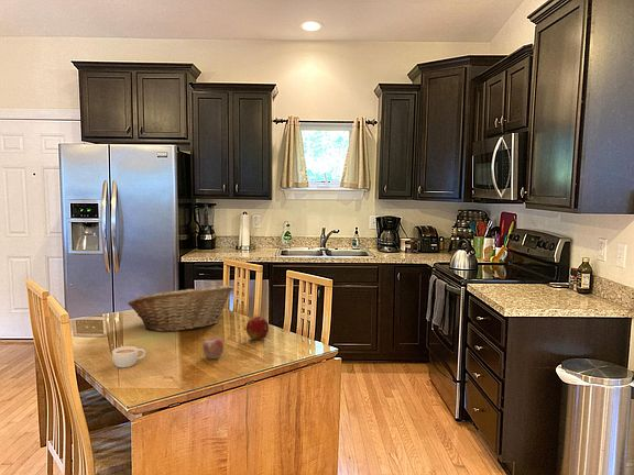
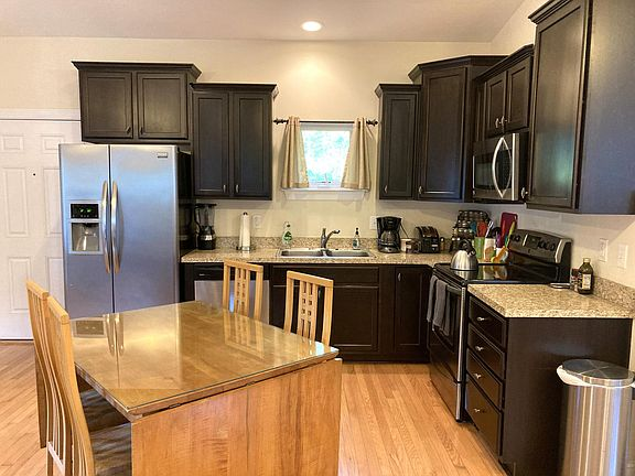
- fruit [244,316,270,341]
- fruit basket [127,284,234,332]
- apple [201,336,225,360]
- coffee cup [111,345,146,368]
